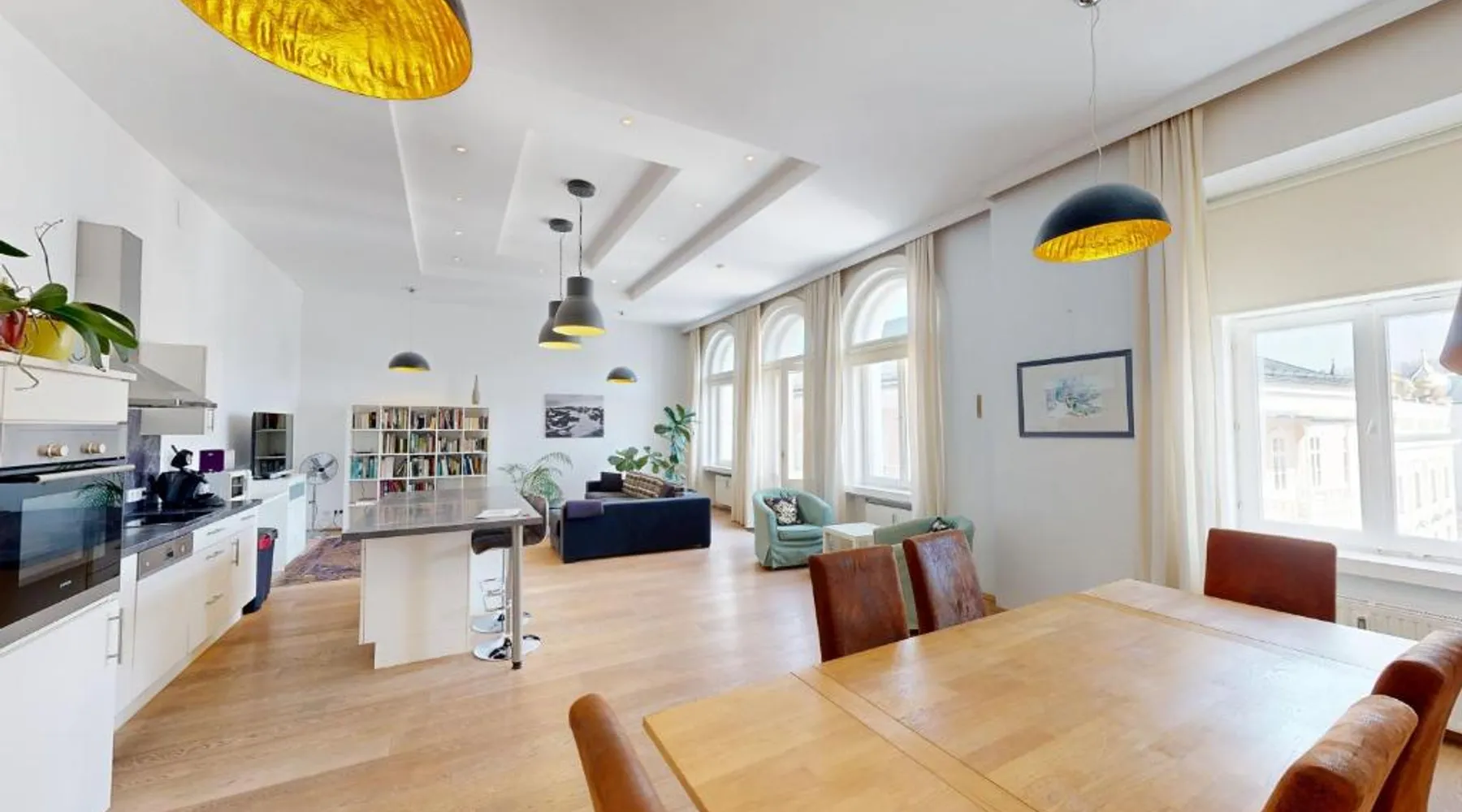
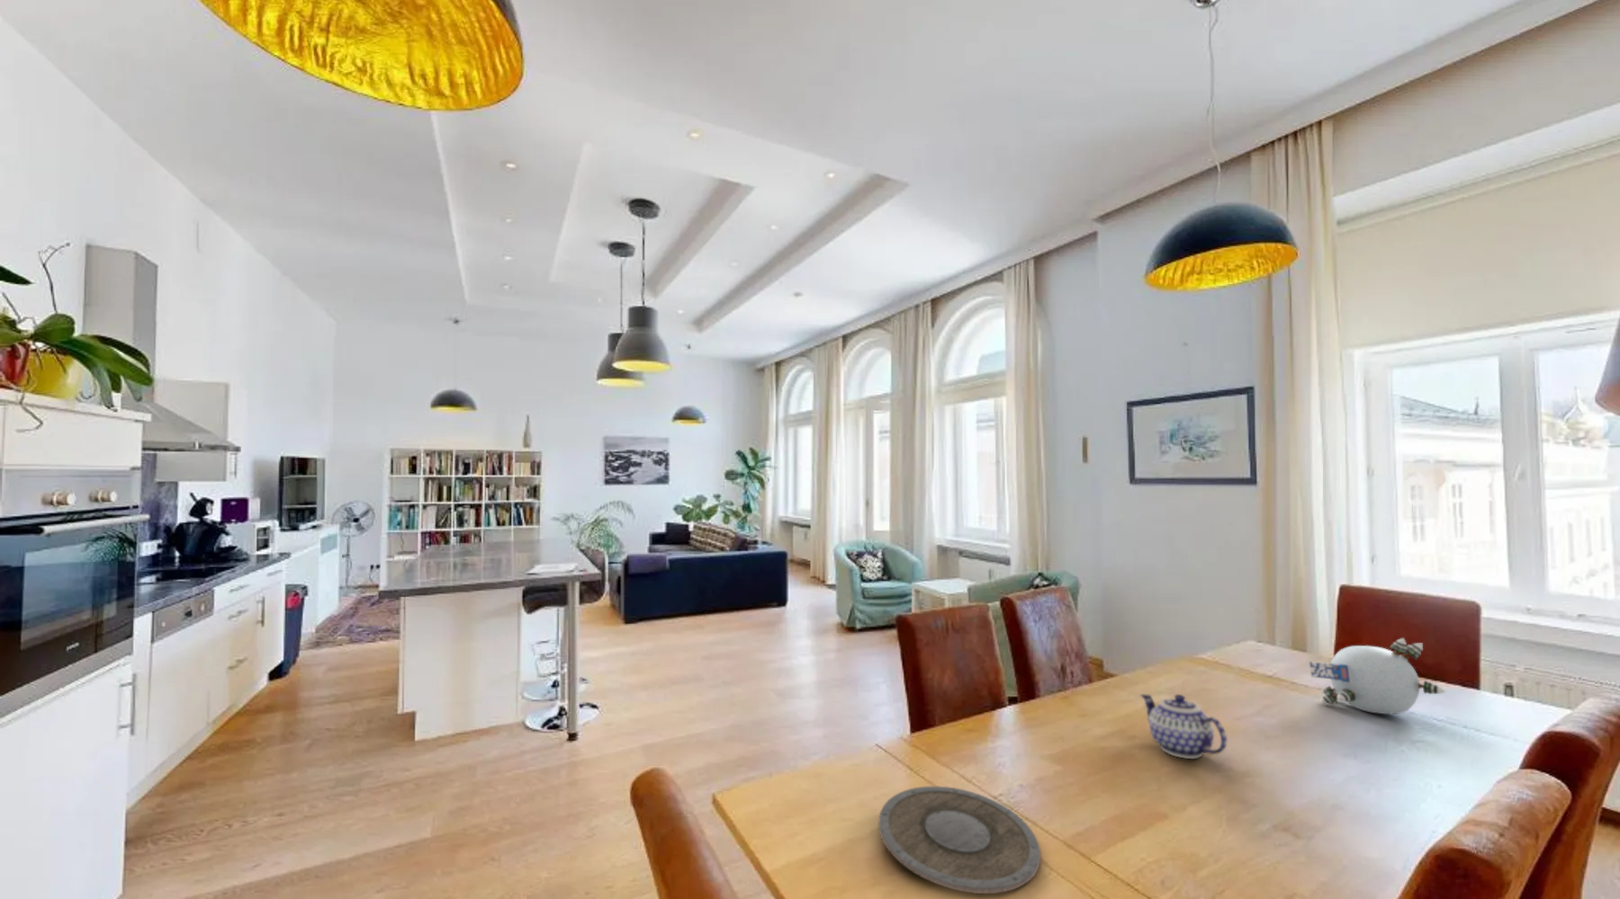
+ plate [878,785,1042,895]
+ decorative ball [1309,638,1447,715]
+ teapot [1139,693,1228,760]
